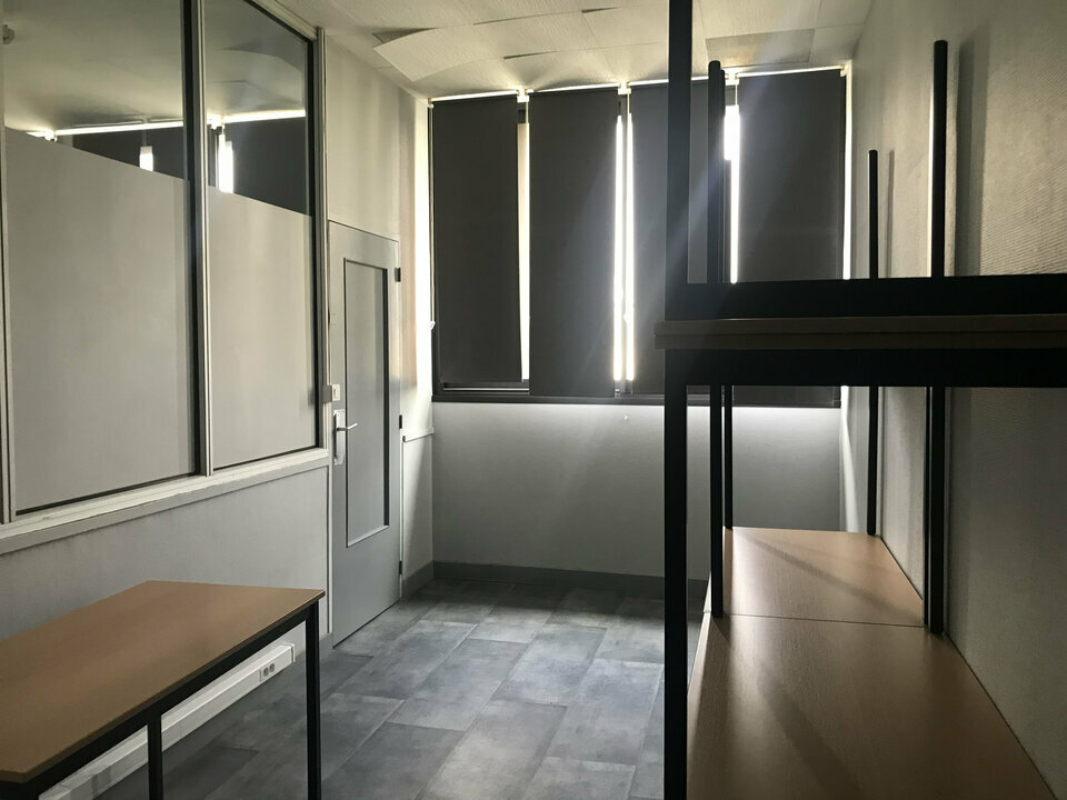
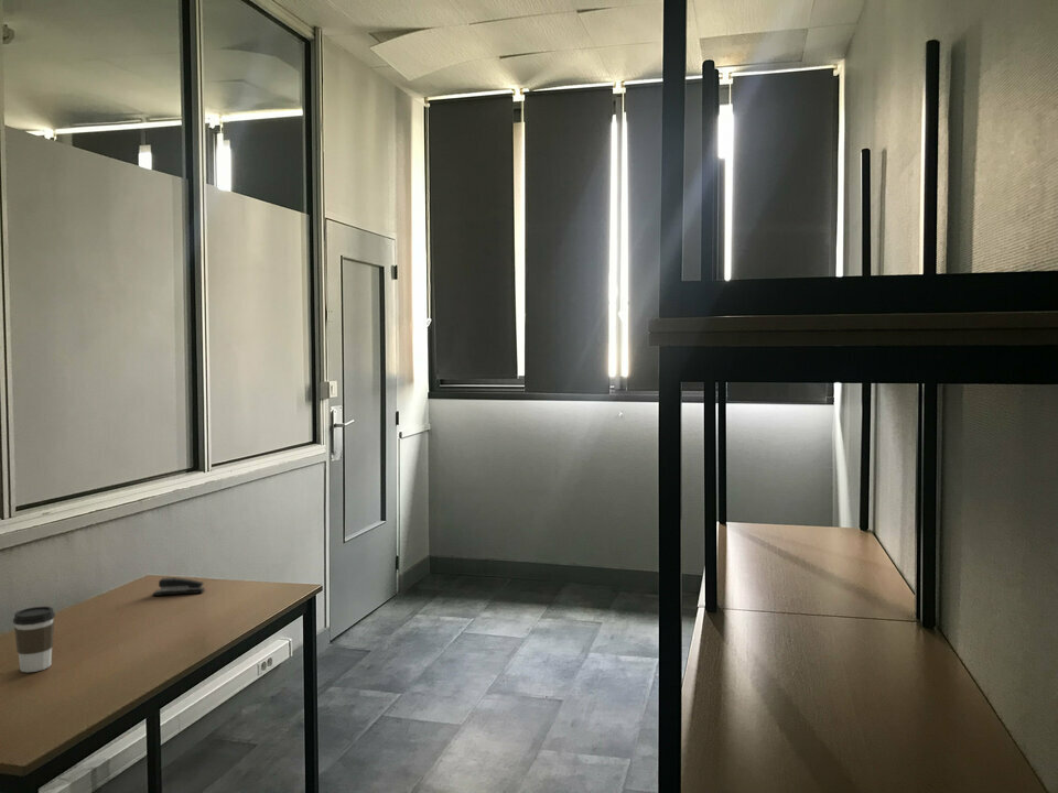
+ stapler [151,576,206,597]
+ coffee cup [12,606,56,673]
